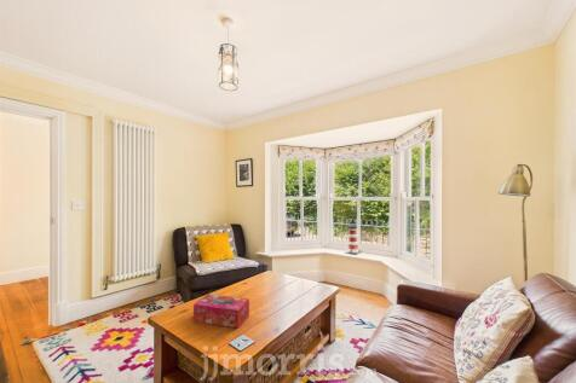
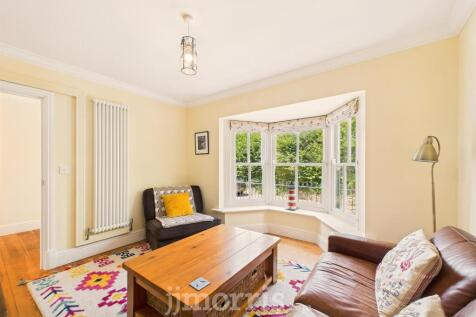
- tissue box [192,294,250,329]
